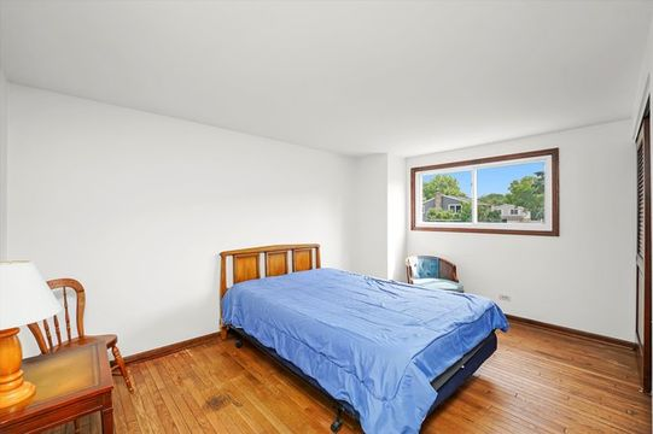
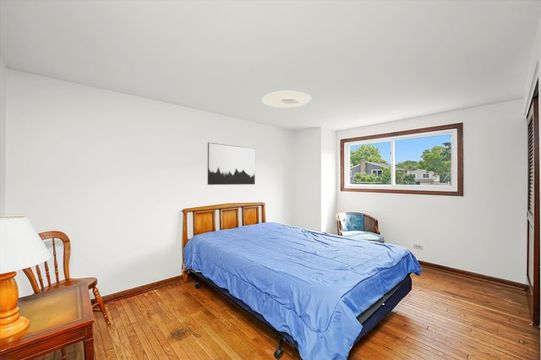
+ wall art [207,142,256,186]
+ ceiling light [261,90,312,109]
